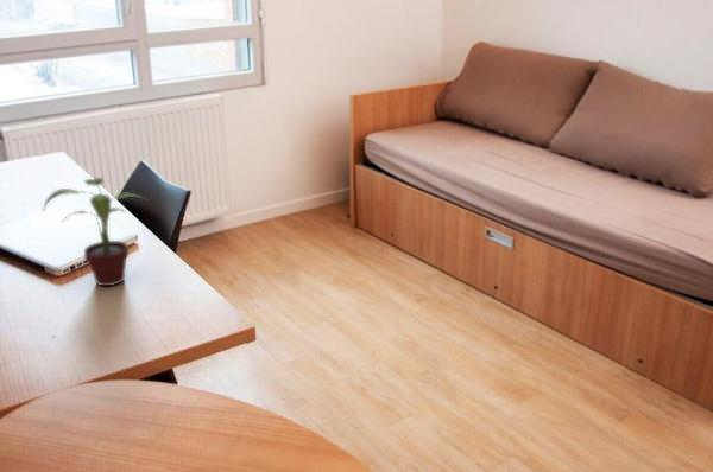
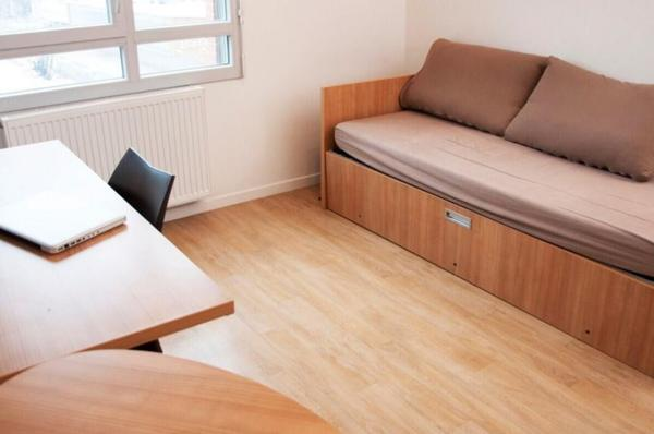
- potted plant [42,177,149,287]
